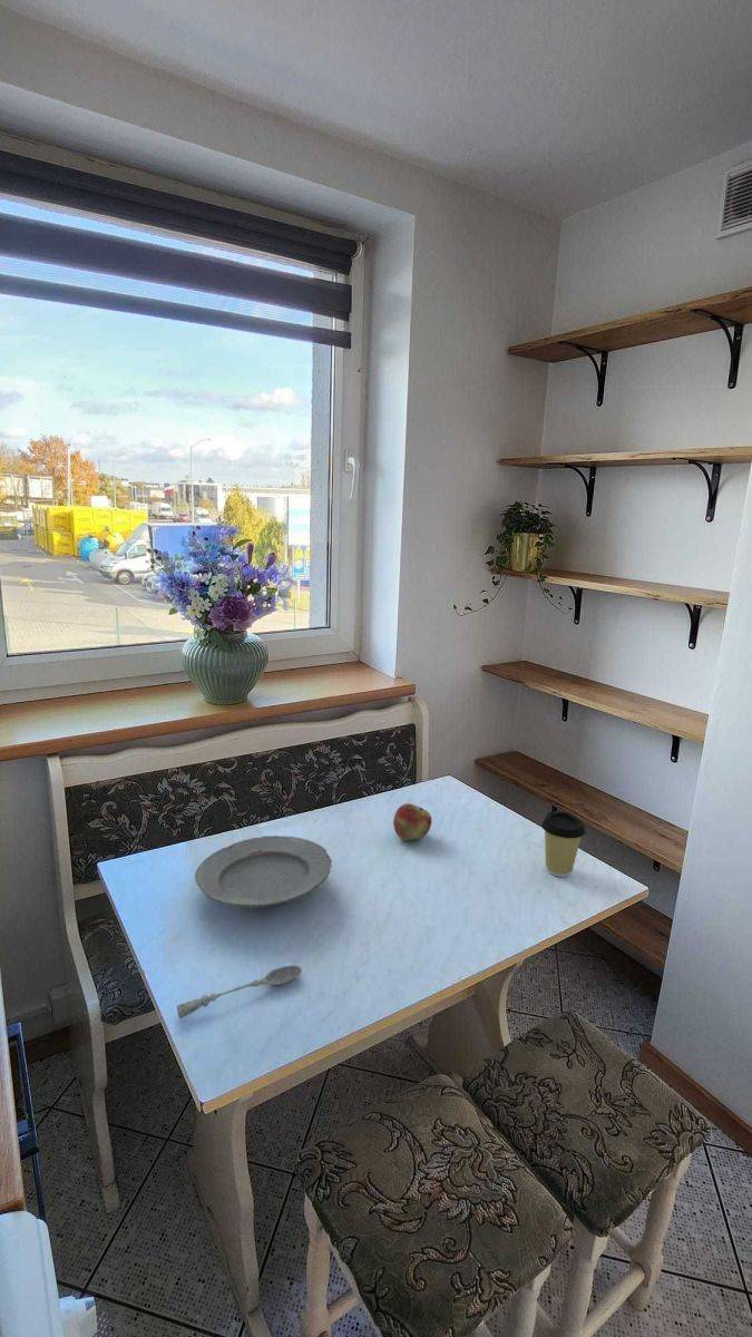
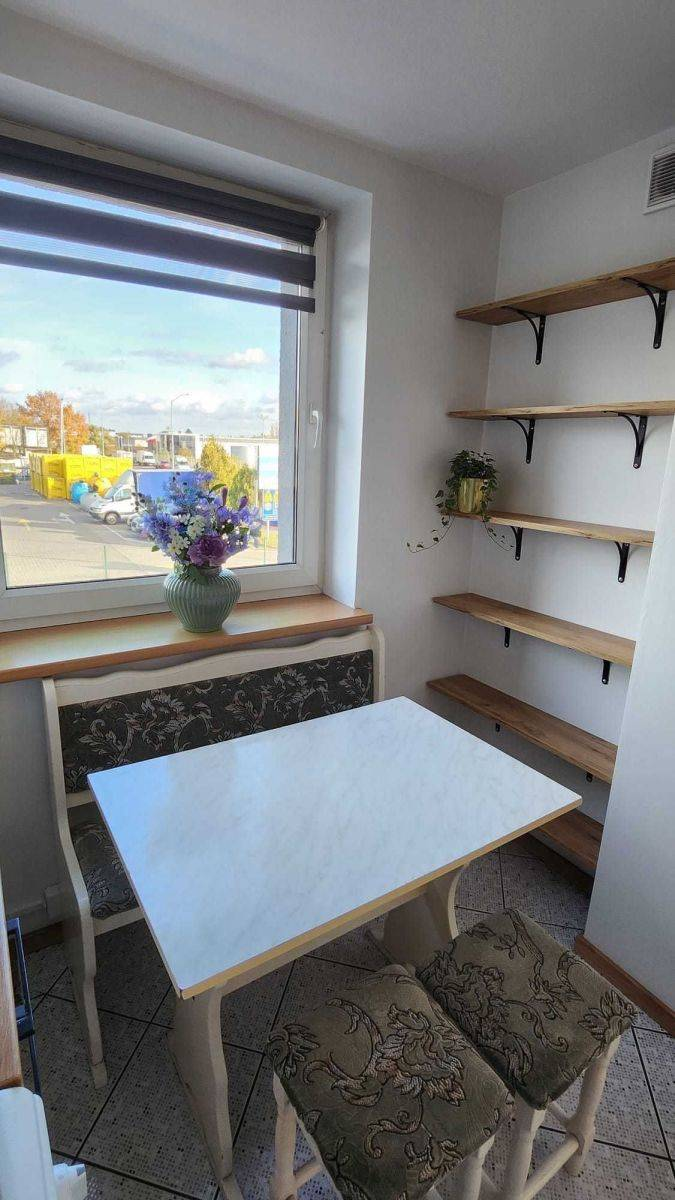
- coffee cup [540,810,587,878]
- soupspoon [176,965,302,1019]
- plate [194,835,333,909]
- fruit [392,802,432,841]
